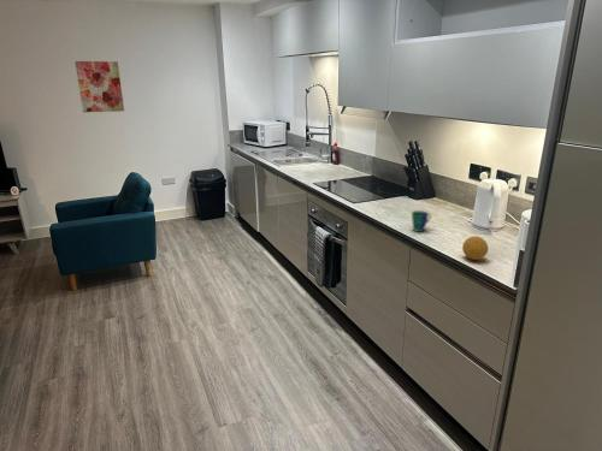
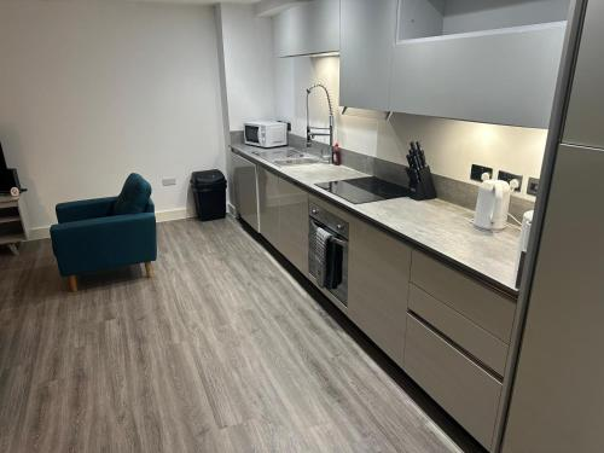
- cup [411,209,432,233]
- wall art [75,60,125,113]
- fruit [461,235,489,261]
